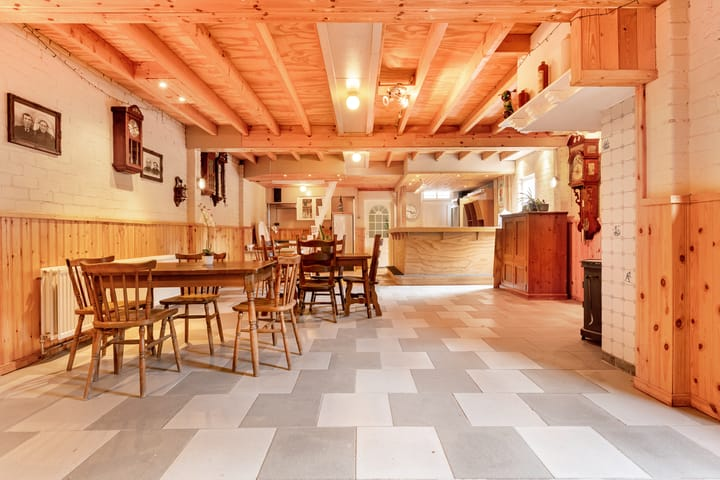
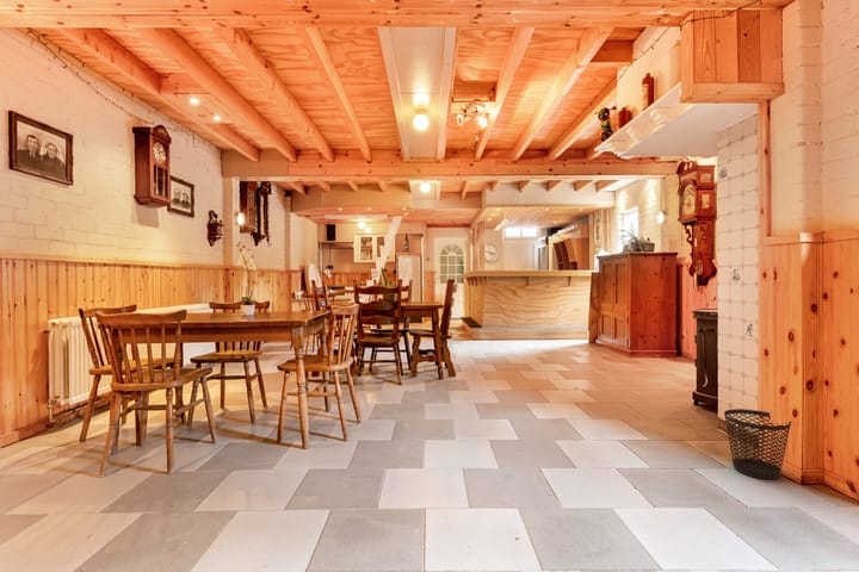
+ wastebasket [723,408,792,480]
